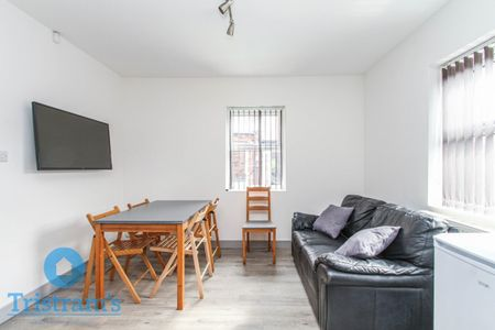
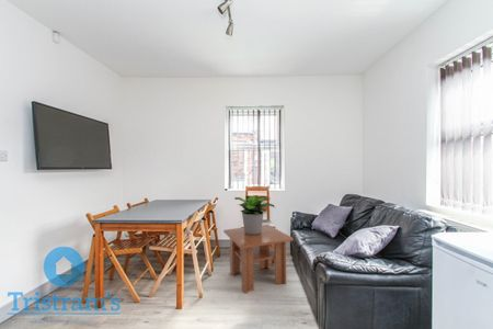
+ potted plant [233,194,275,235]
+ coffee table [222,224,295,295]
